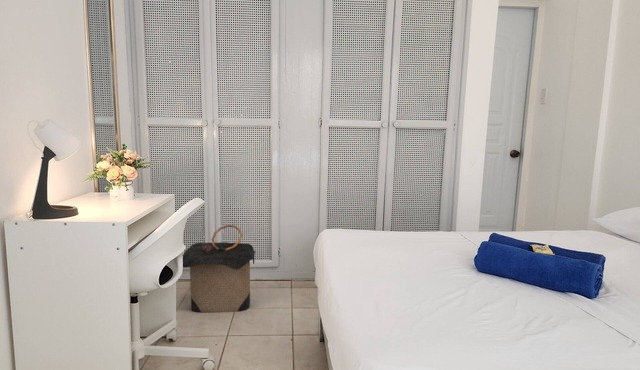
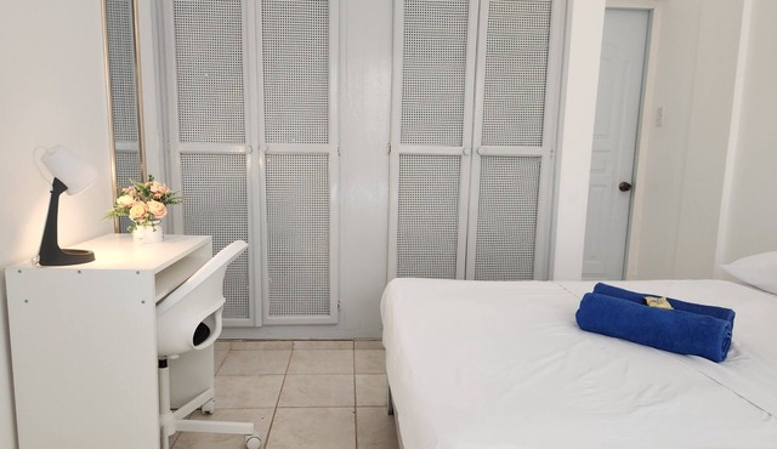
- laundry hamper [182,224,257,314]
